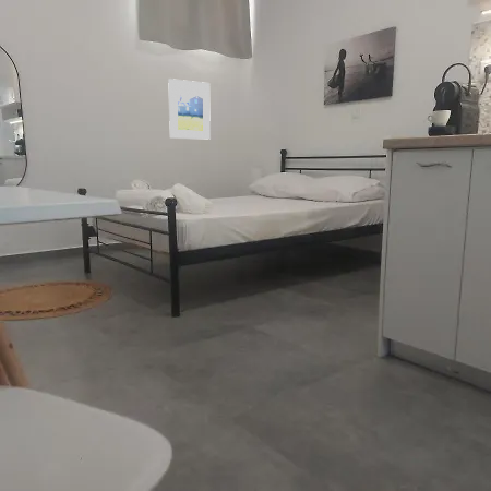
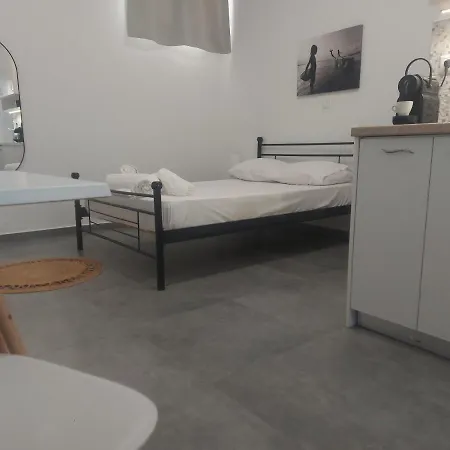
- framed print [167,77,212,141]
